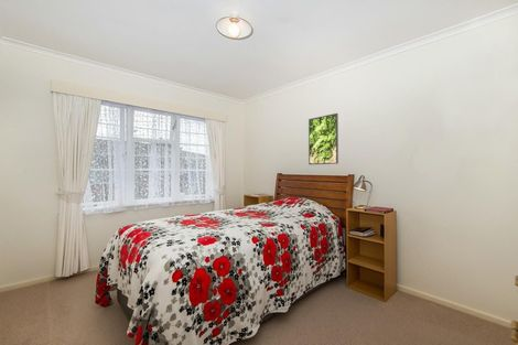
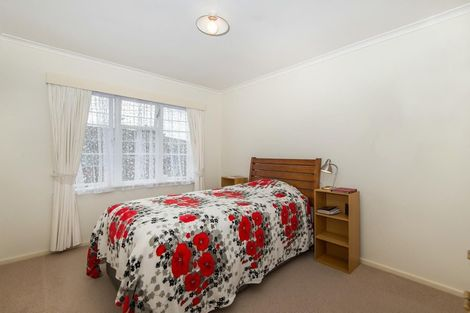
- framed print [307,112,339,165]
